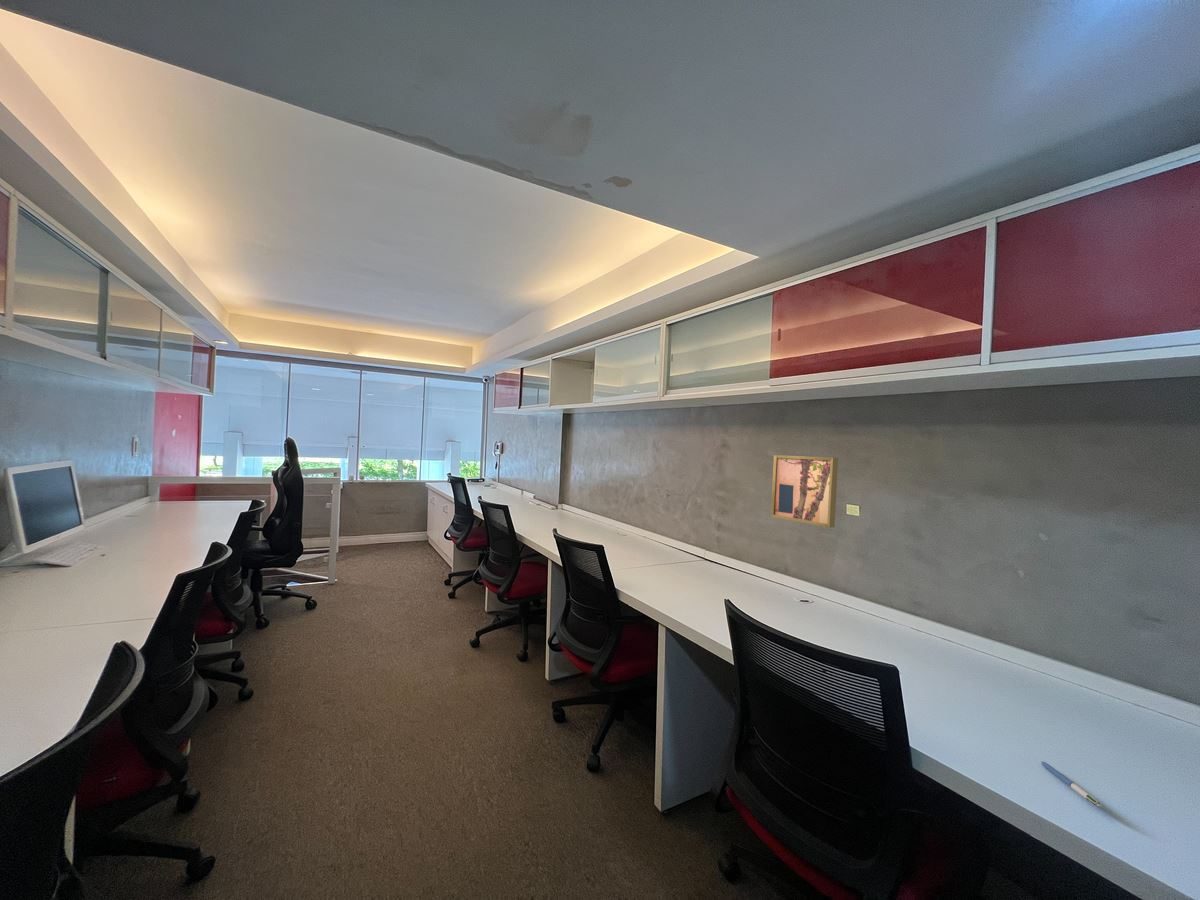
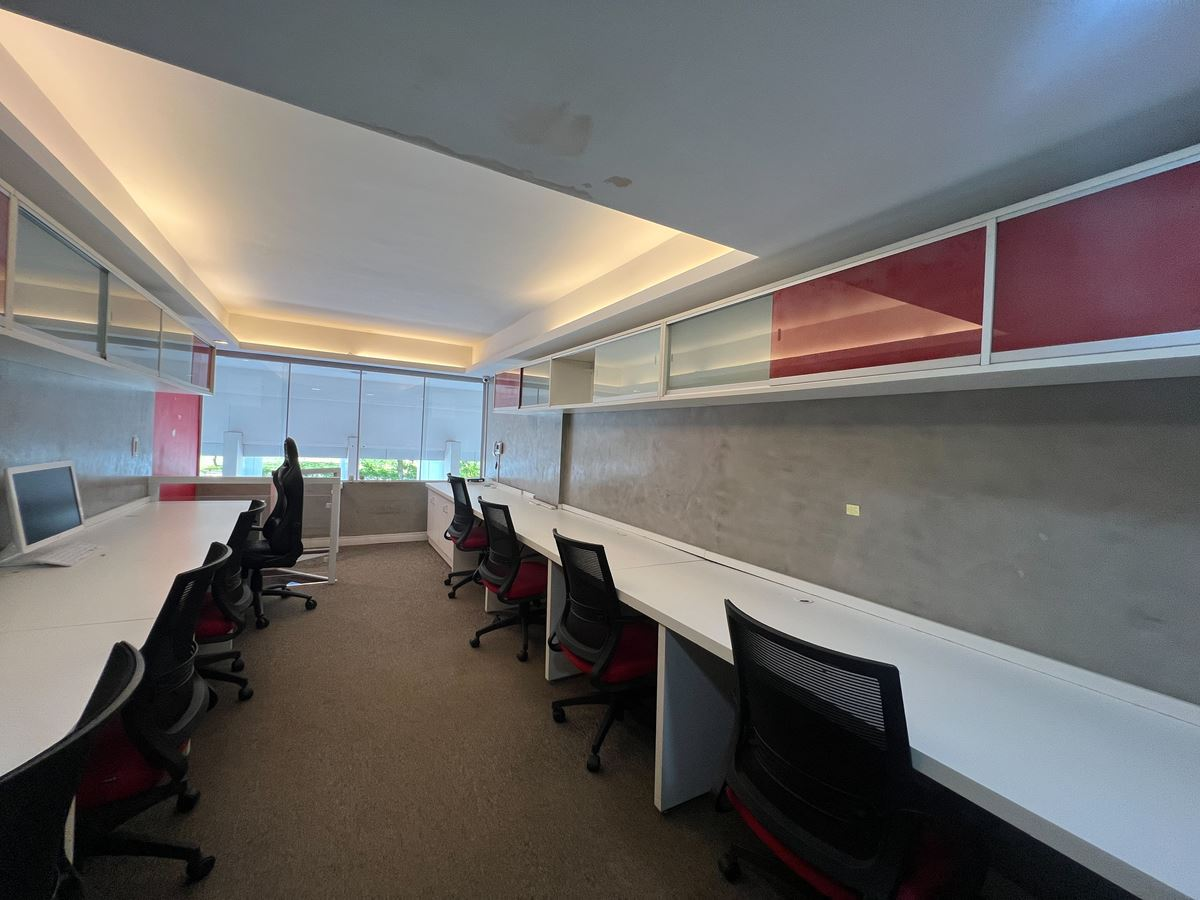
- pen [1040,760,1103,808]
- wall art [770,454,839,529]
